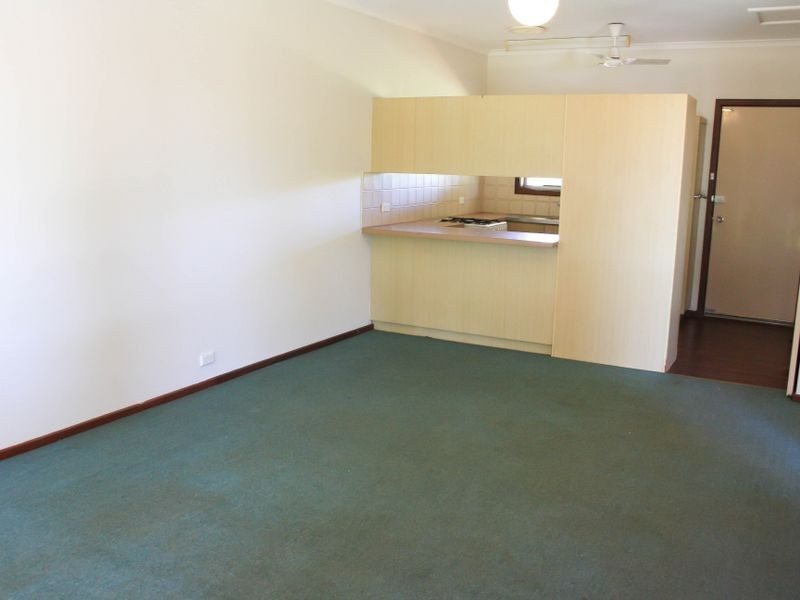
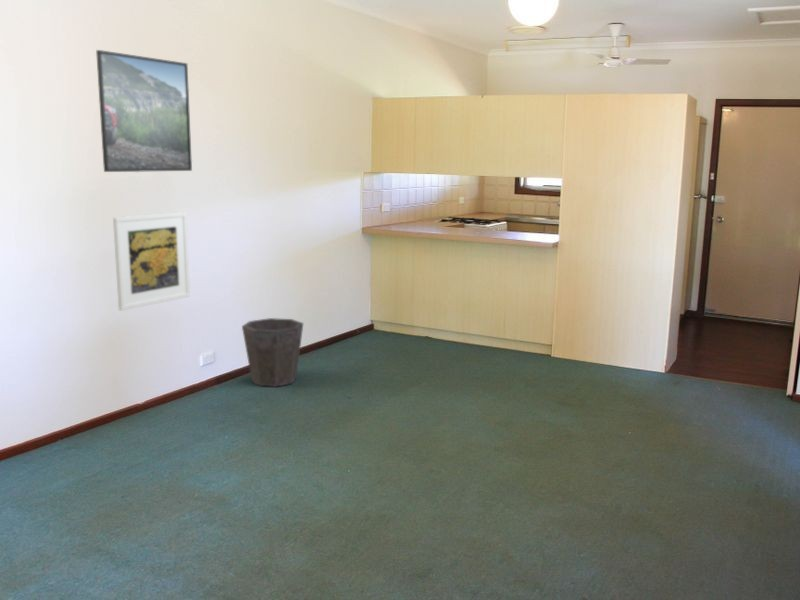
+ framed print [112,211,191,312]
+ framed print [95,49,193,173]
+ waste bin [241,317,304,388]
